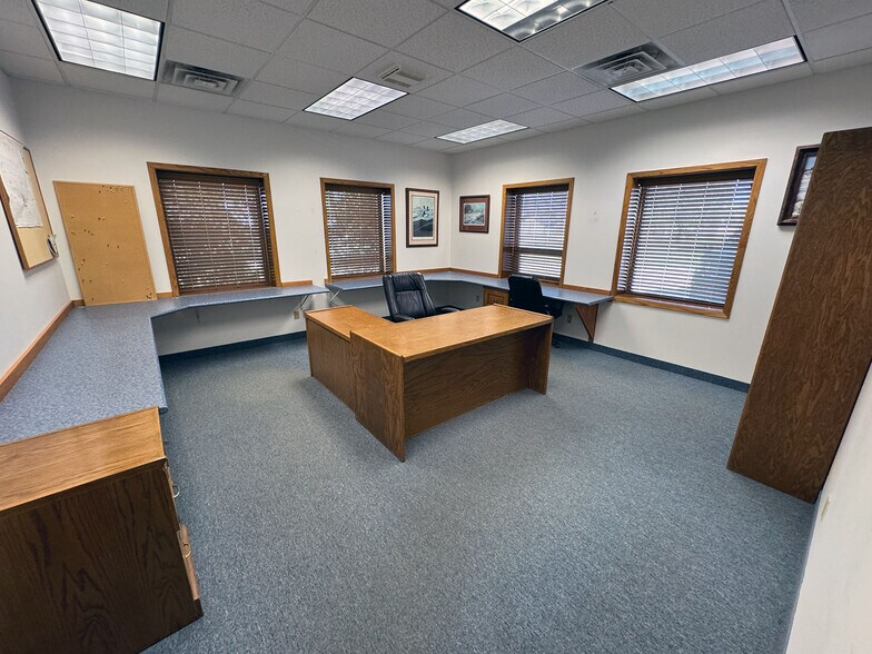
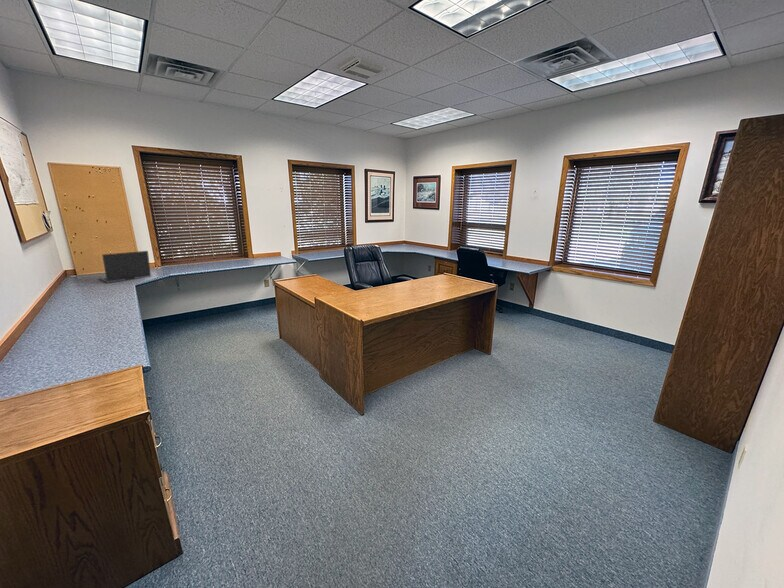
+ laptop [98,250,152,284]
